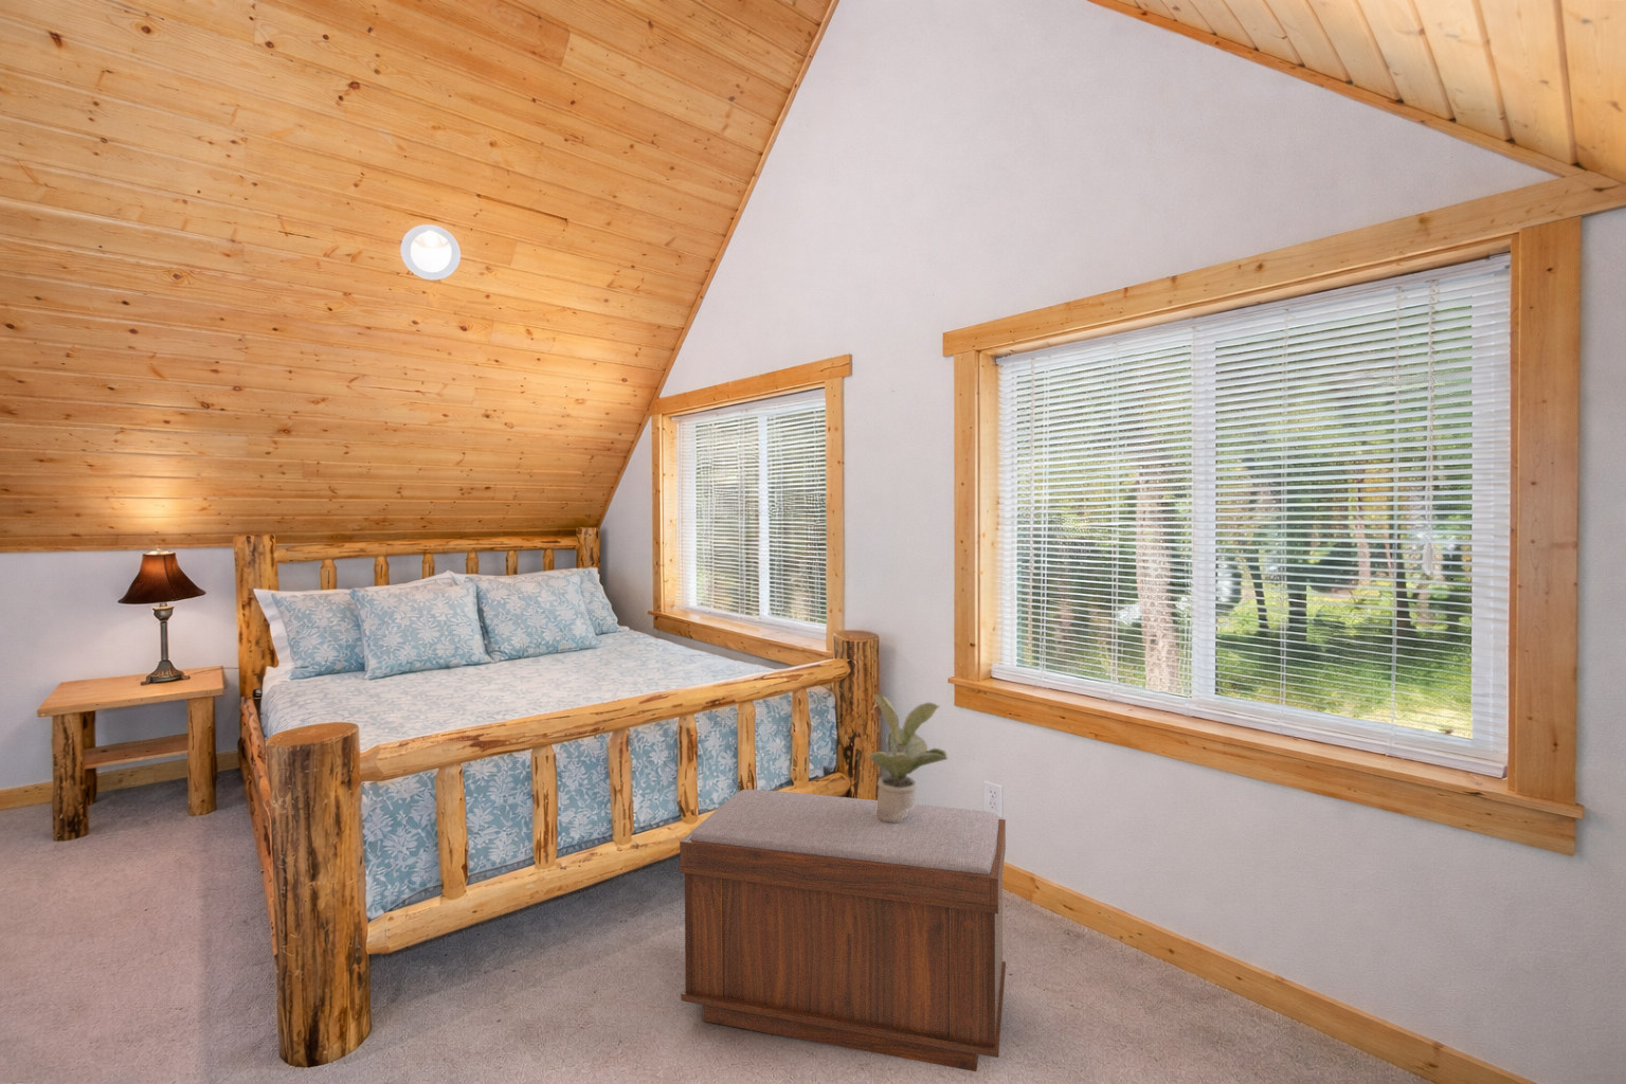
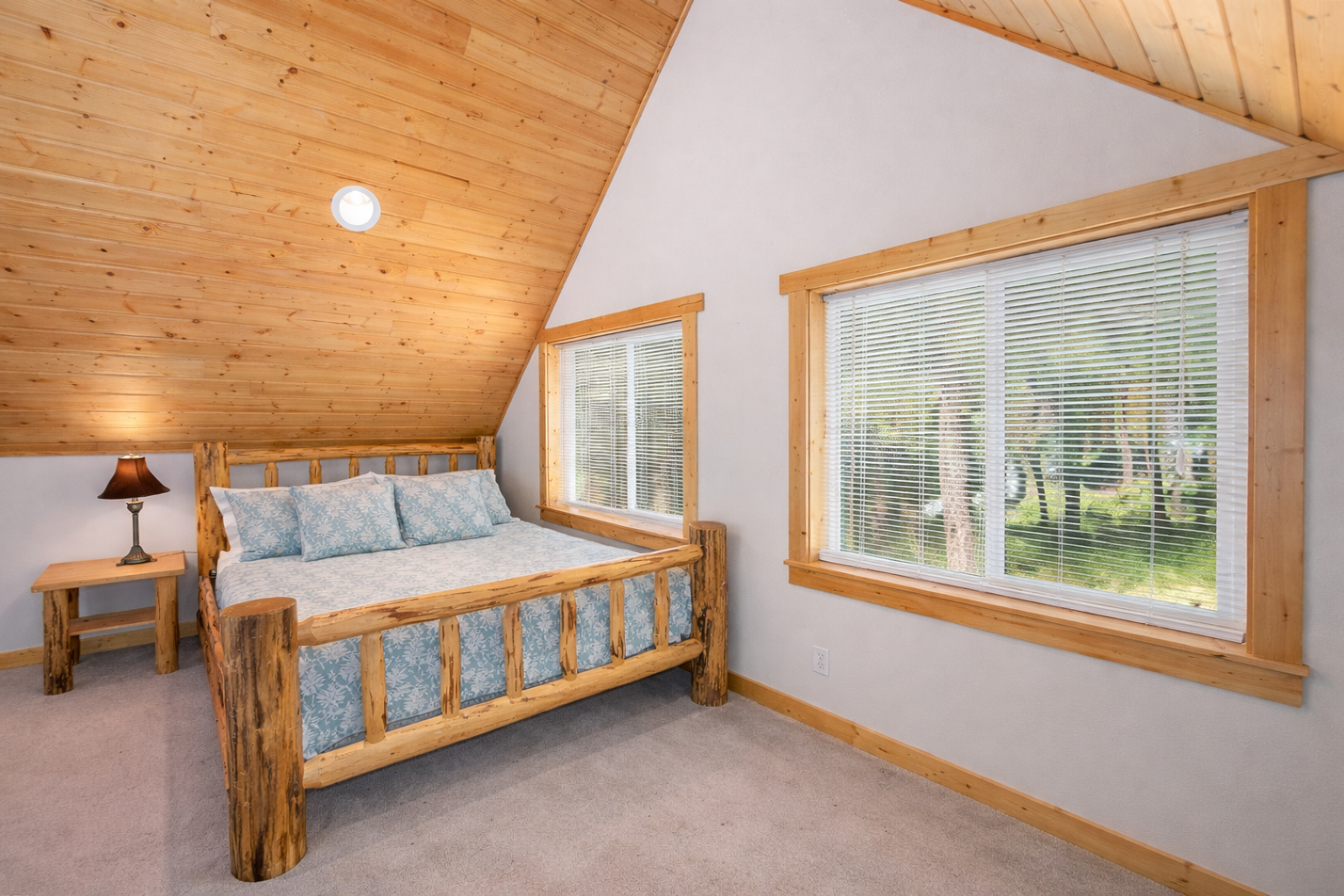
- bench [679,789,1007,1072]
- potted plant [869,693,948,821]
